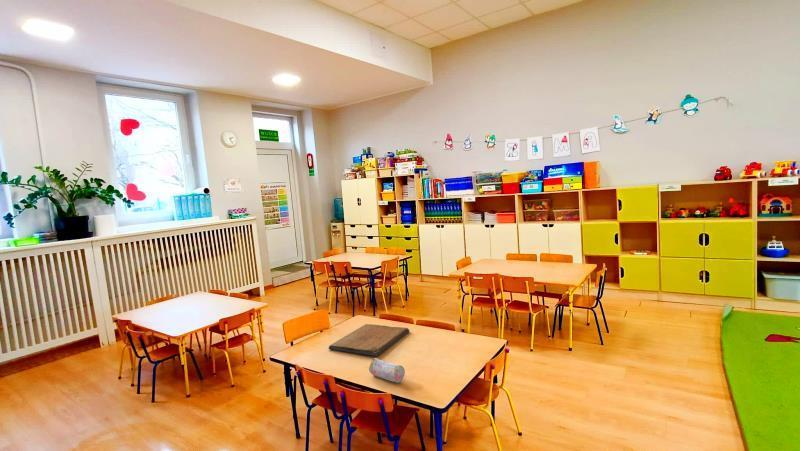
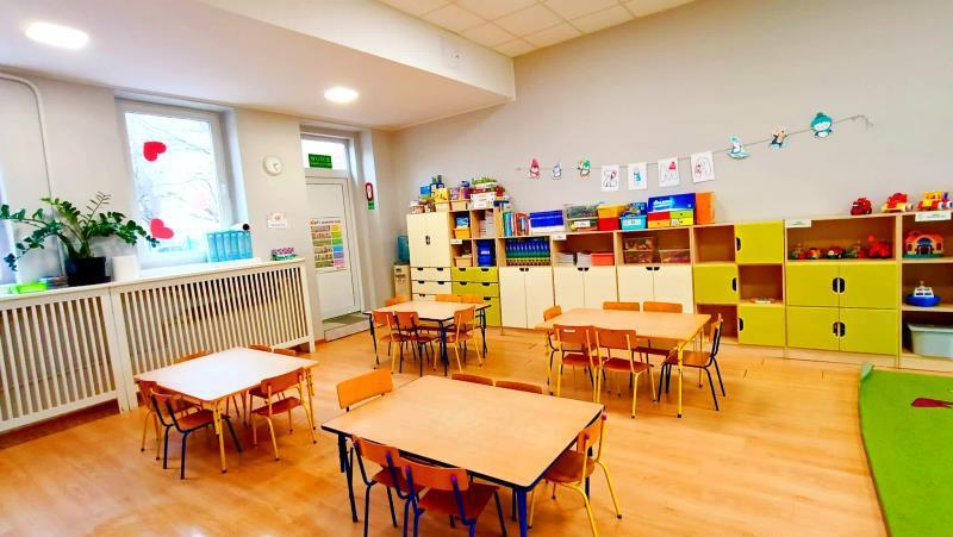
- religious icon [328,323,410,357]
- pencil case [368,357,406,384]
